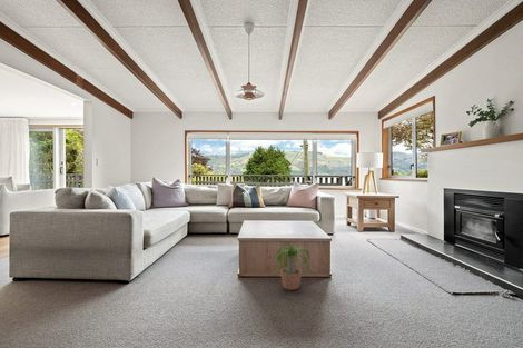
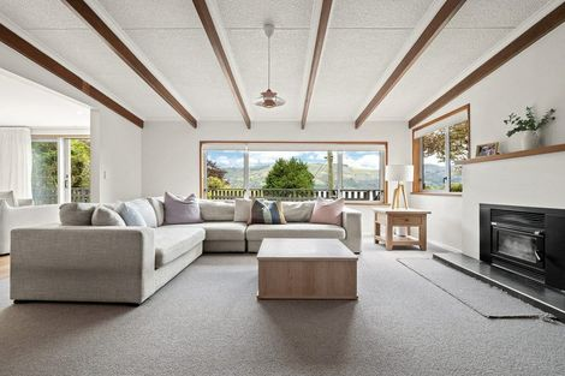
- potted plant [272,242,314,291]
